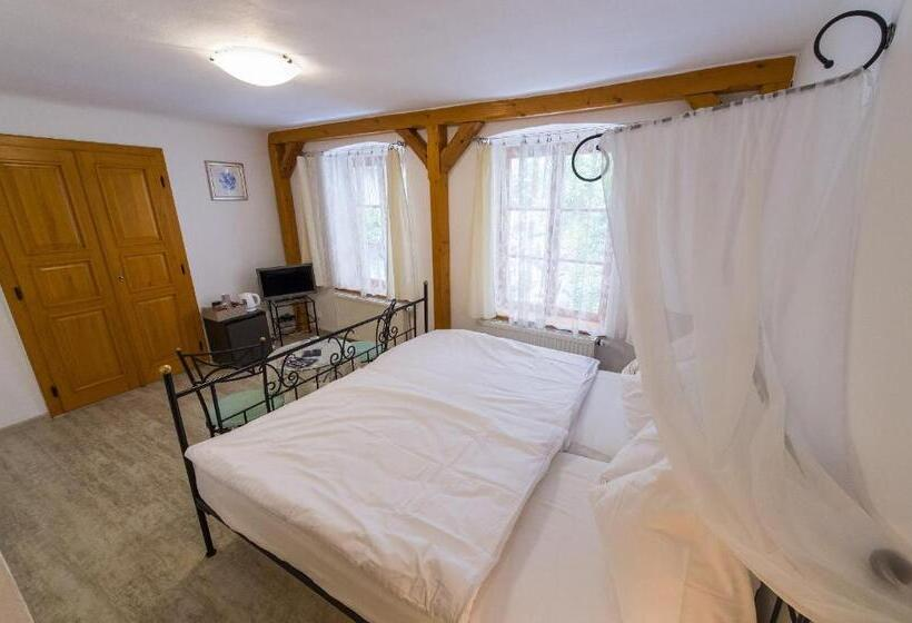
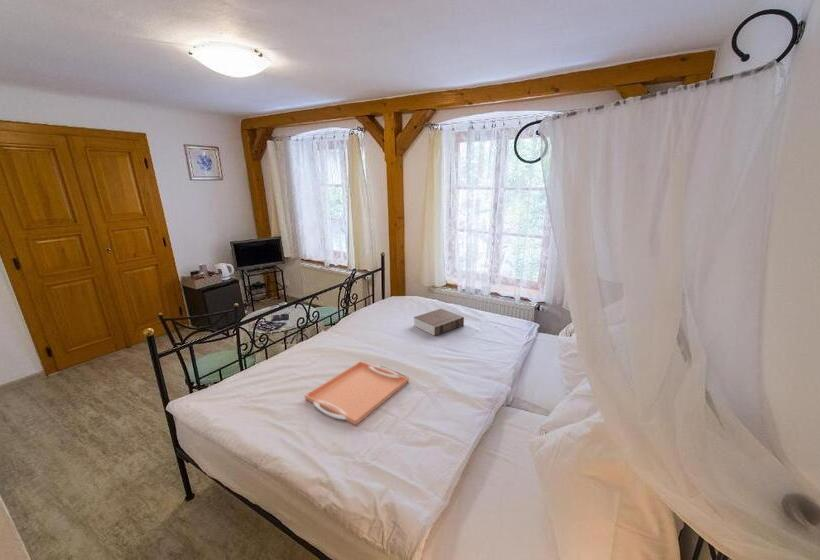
+ book [412,308,465,337]
+ serving tray [304,360,409,426]
